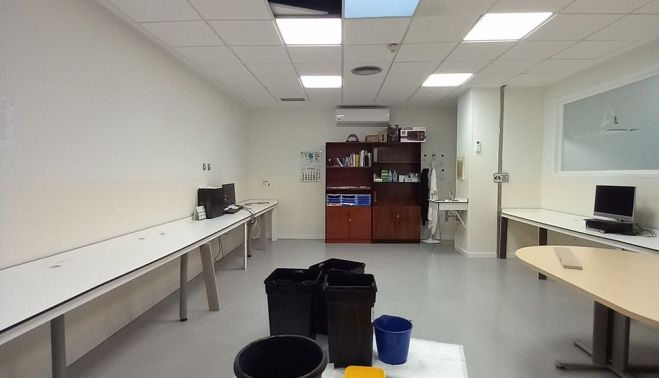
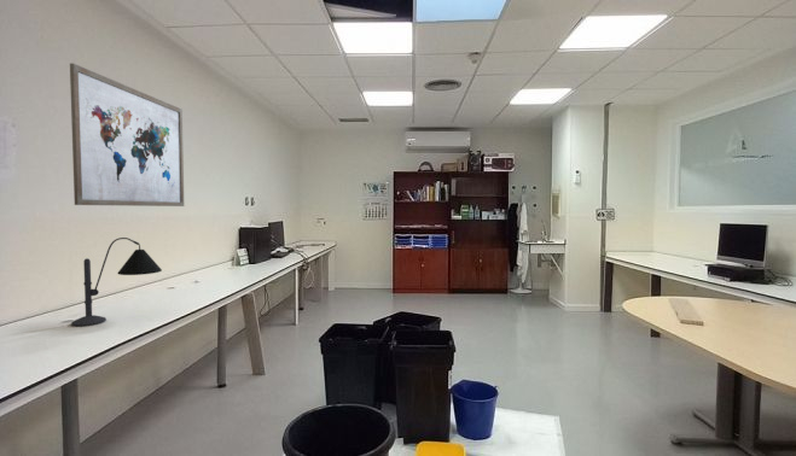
+ wall art [69,62,185,207]
+ desk lamp [70,236,163,327]
